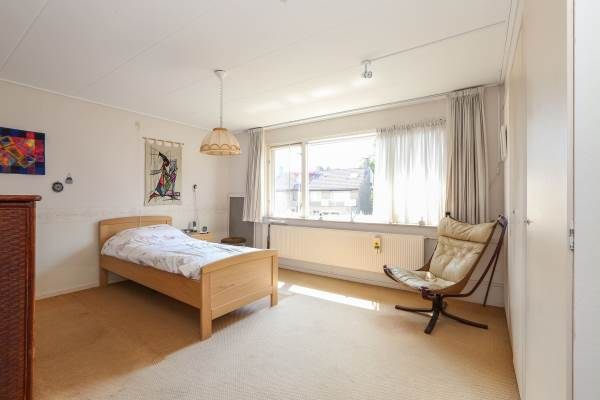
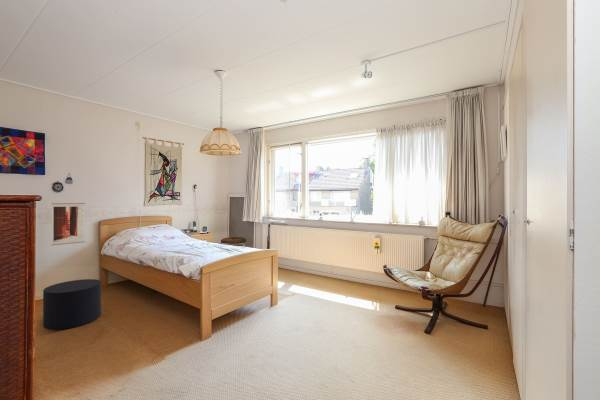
+ wall art [51,202,86,246]
+ stool [42,278,102,331]
